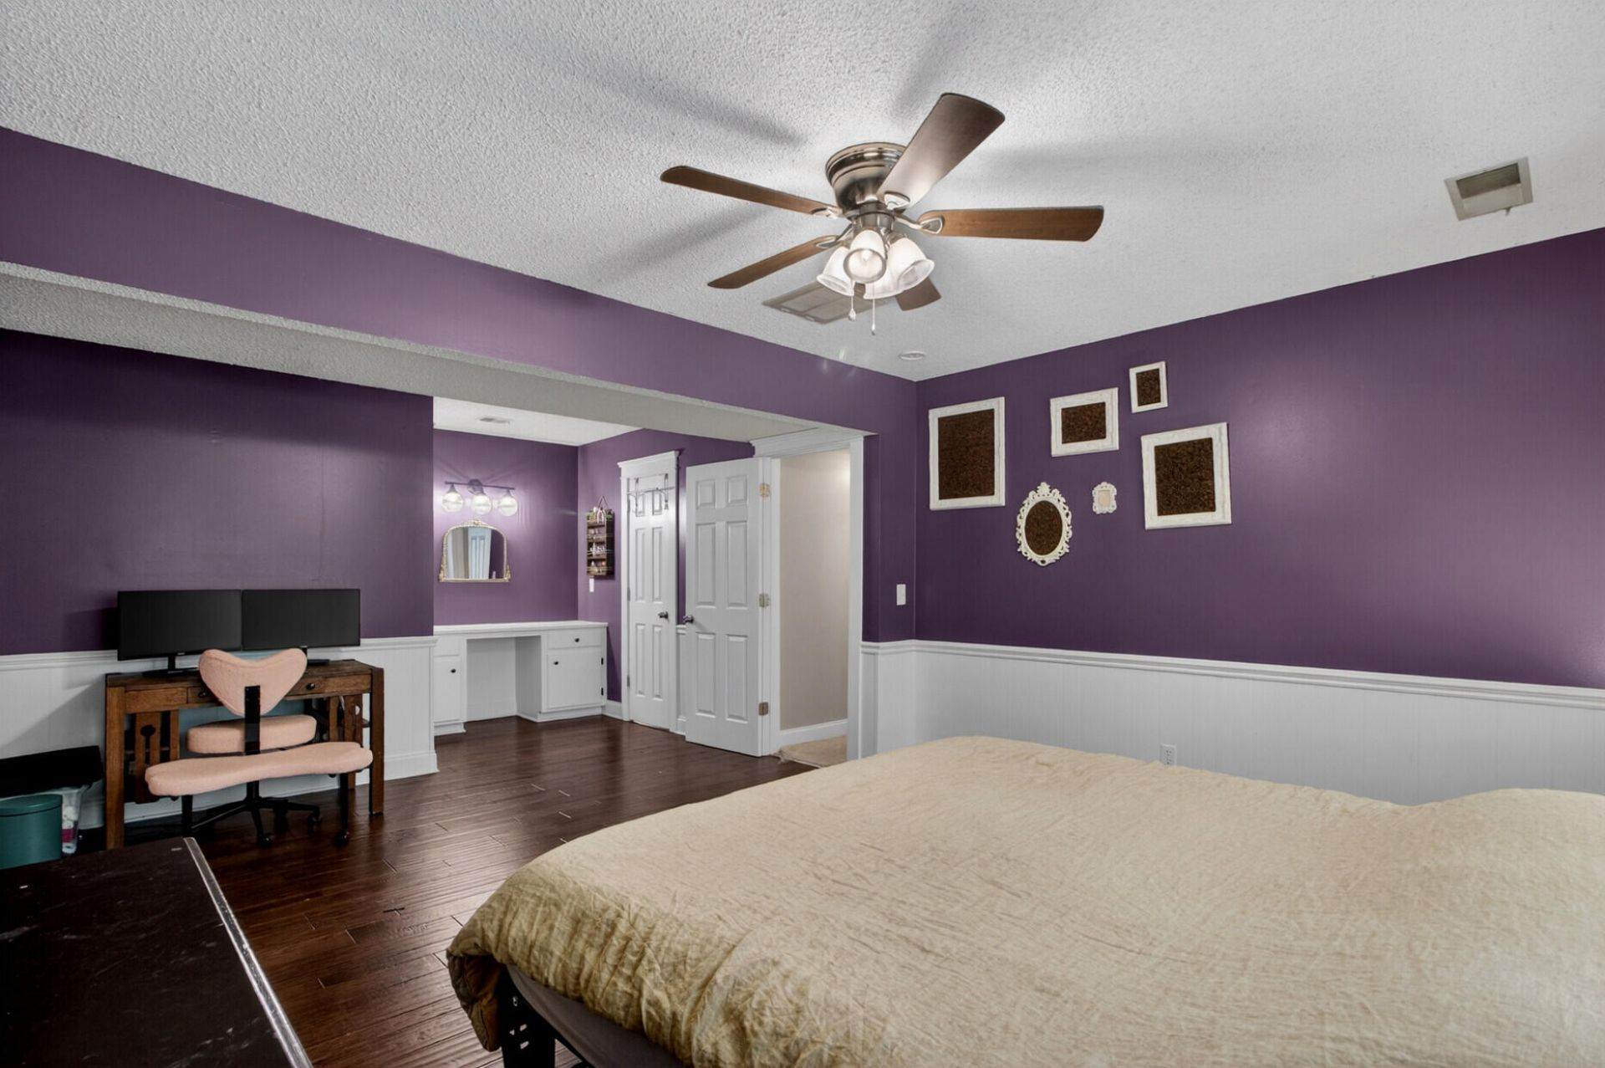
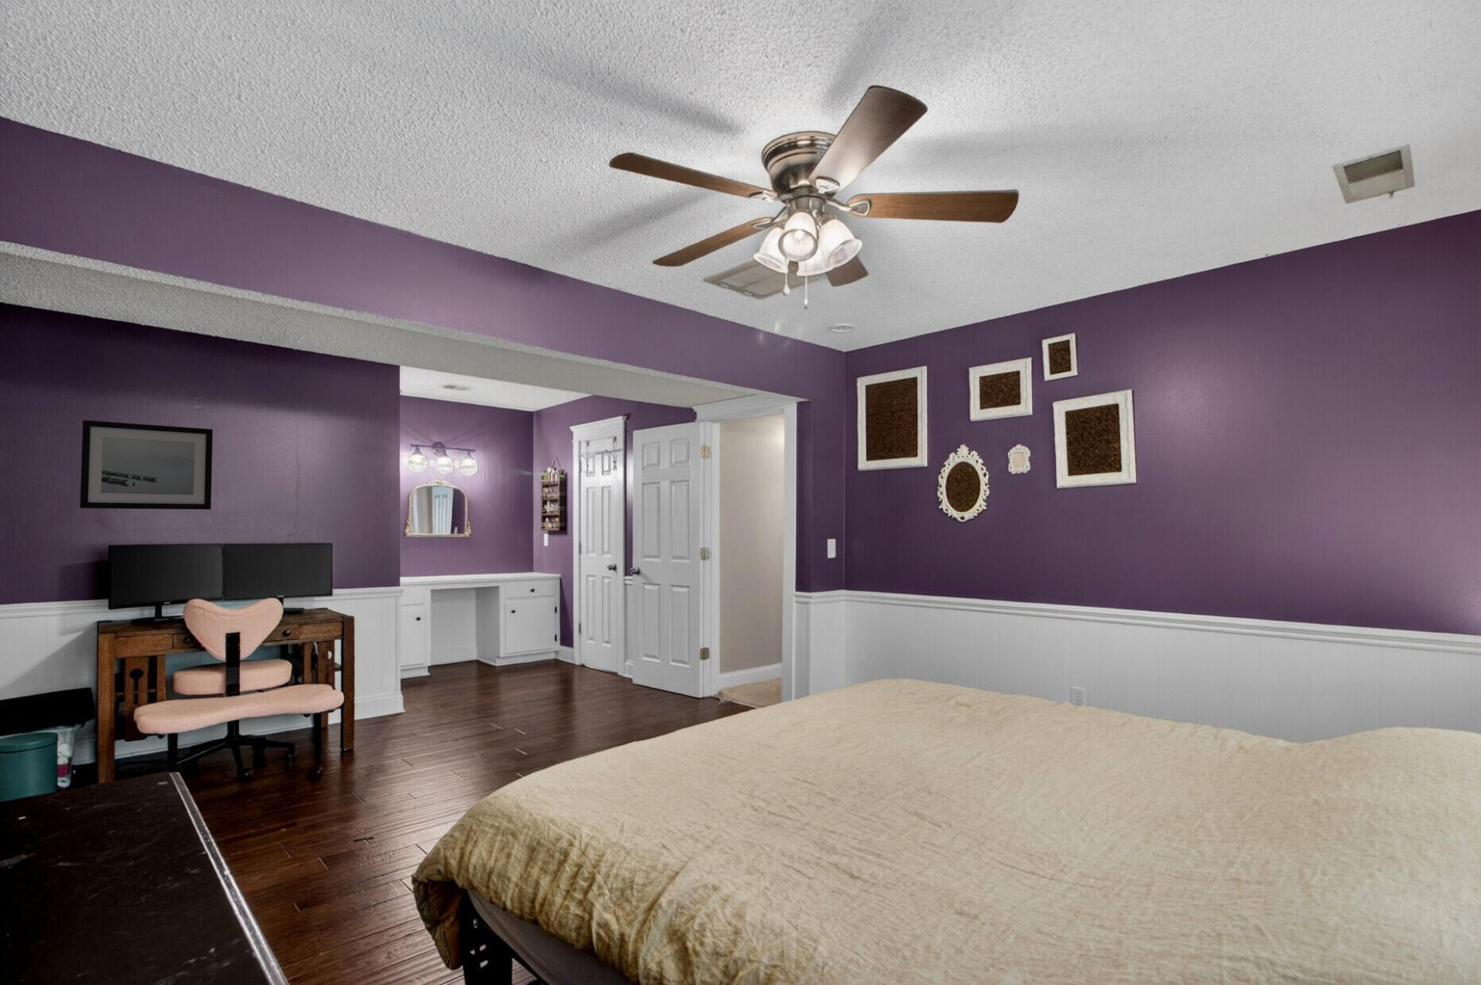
+ wall art [79,420,213,510]
